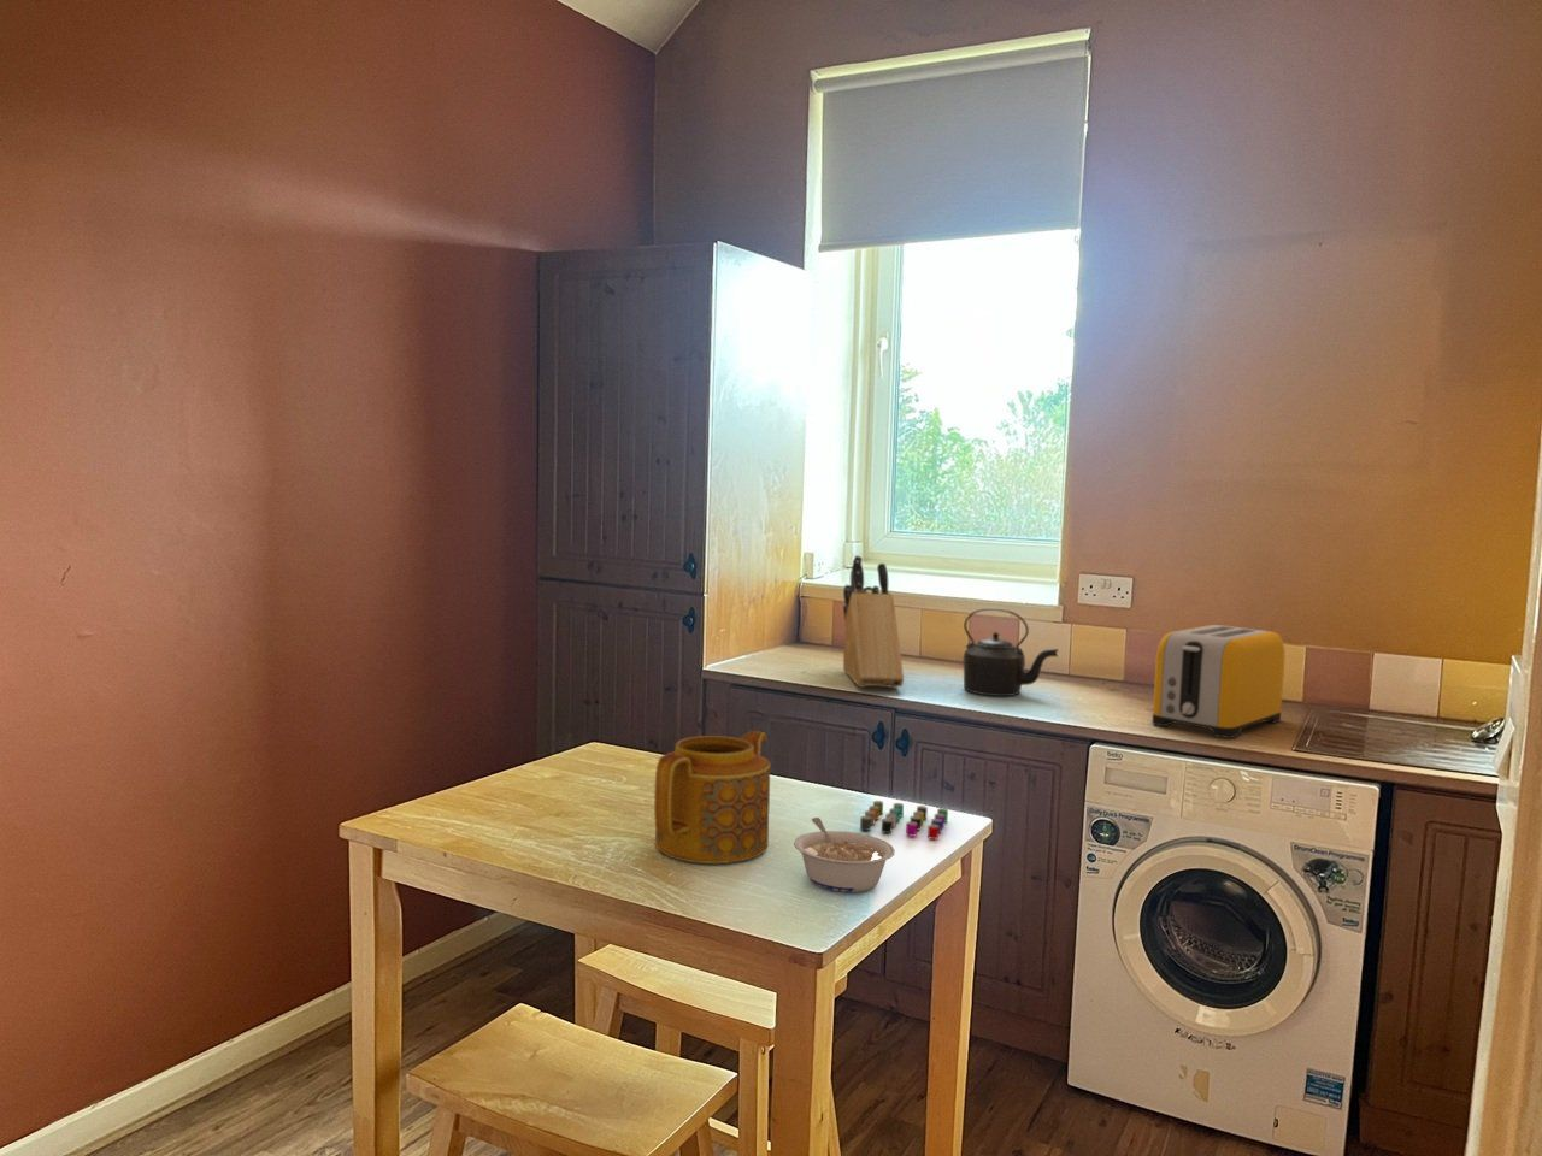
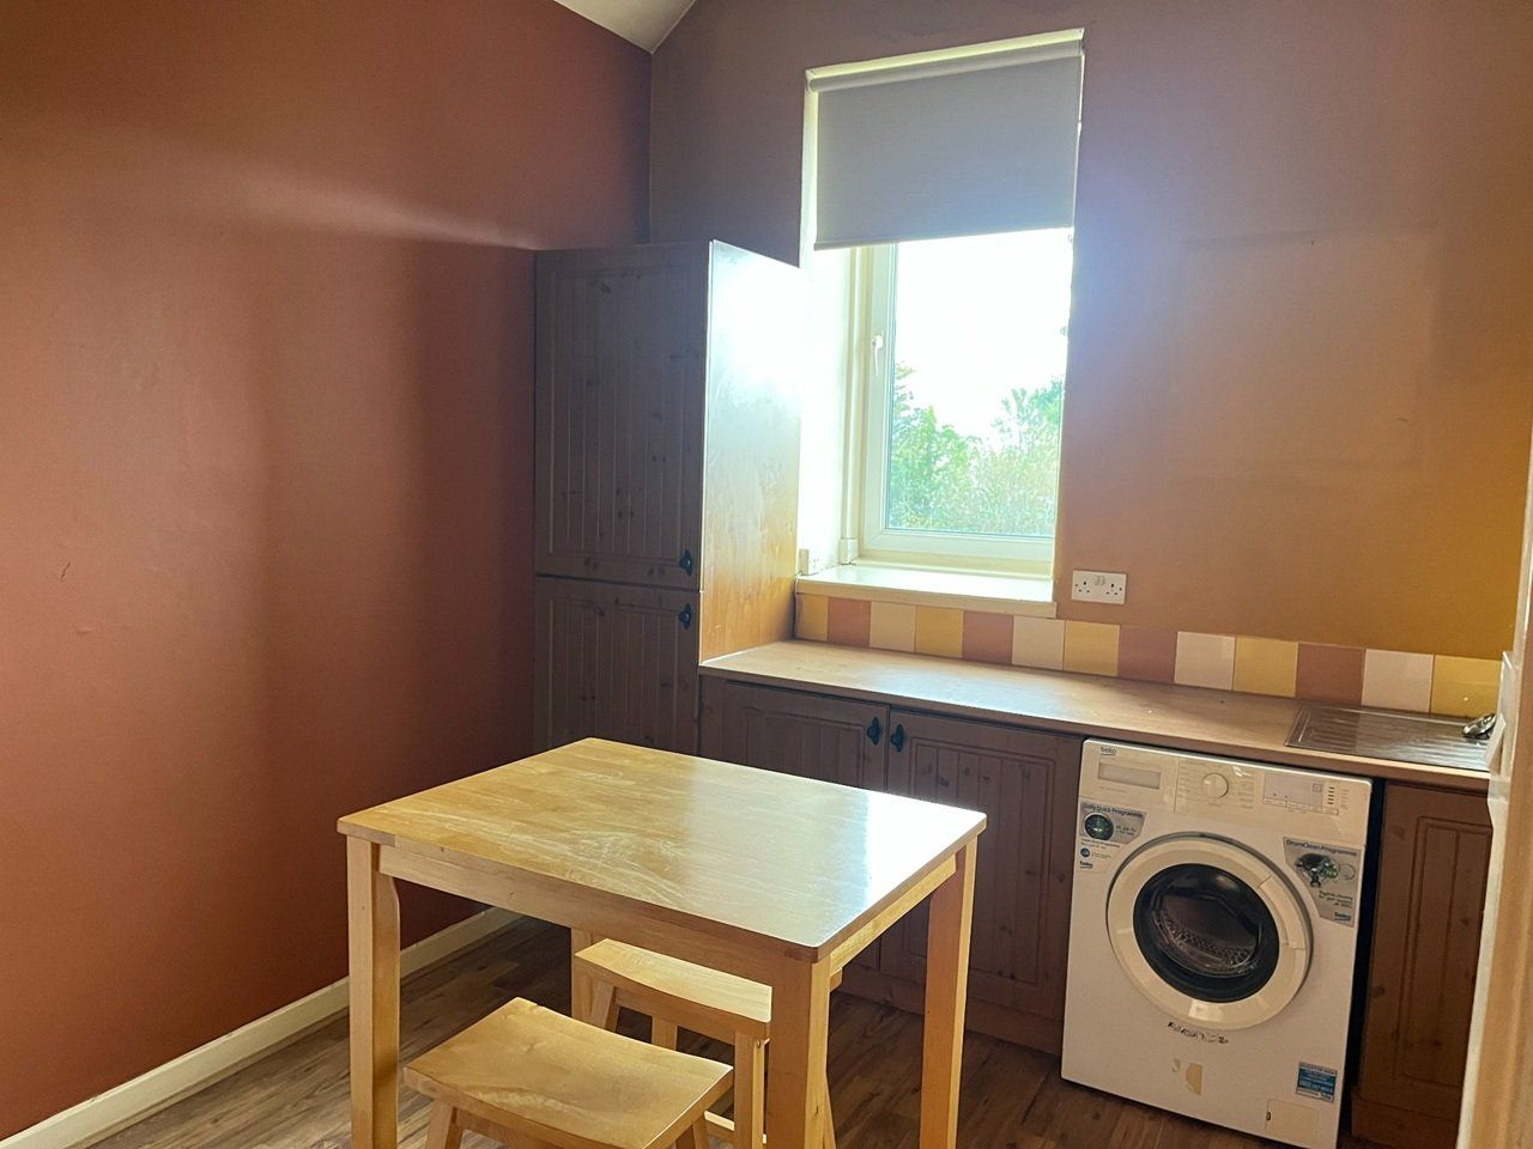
- toaster [1151,624,1286,739]
- legume [793,816,896,894]
- mug [858,799,949,840]
- kettle [963,607,1060,697]
- knife block [843,554,905,688]
- teapot [653,730,771,865]
